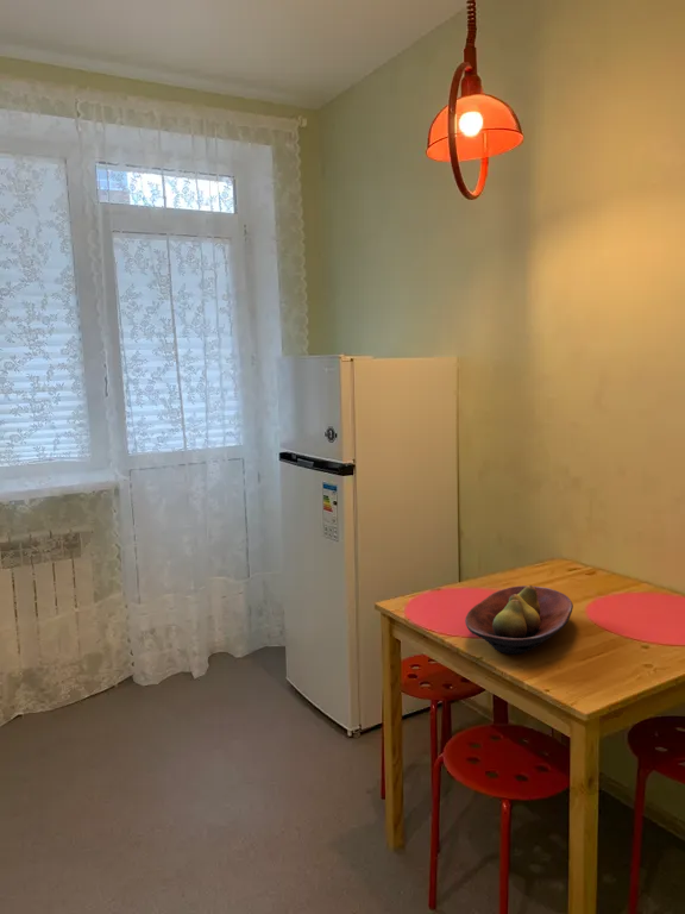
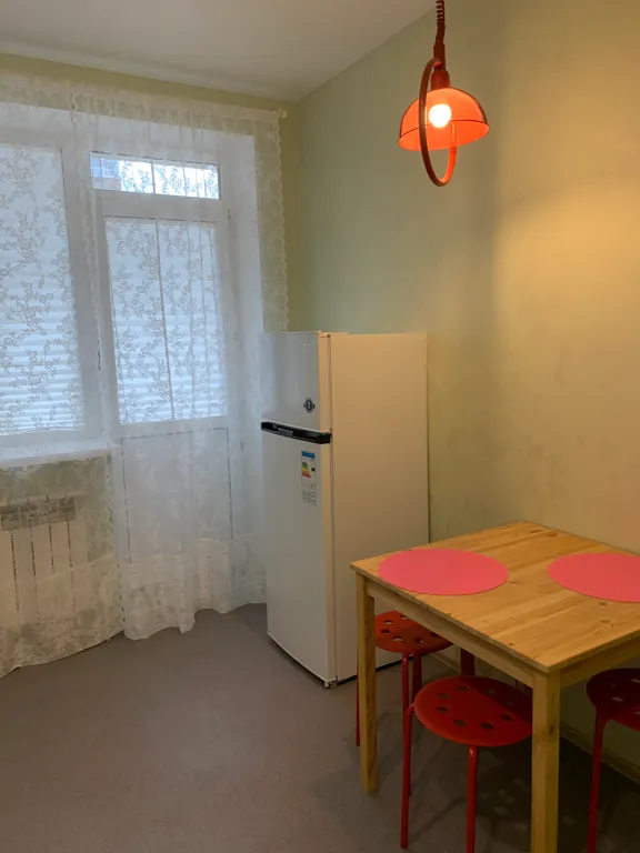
- fruit bowl [464,584,574,656]
